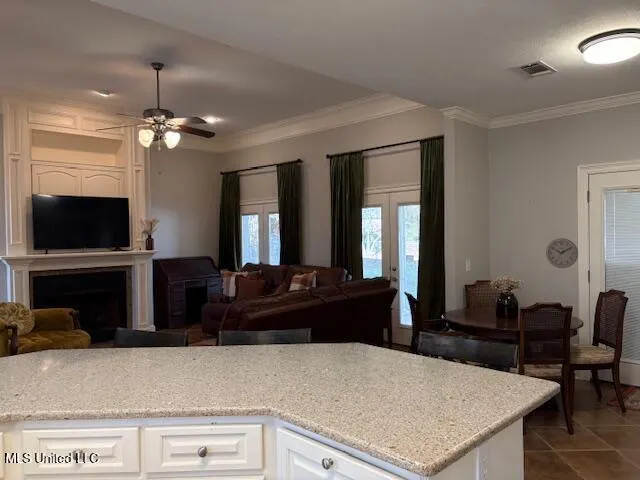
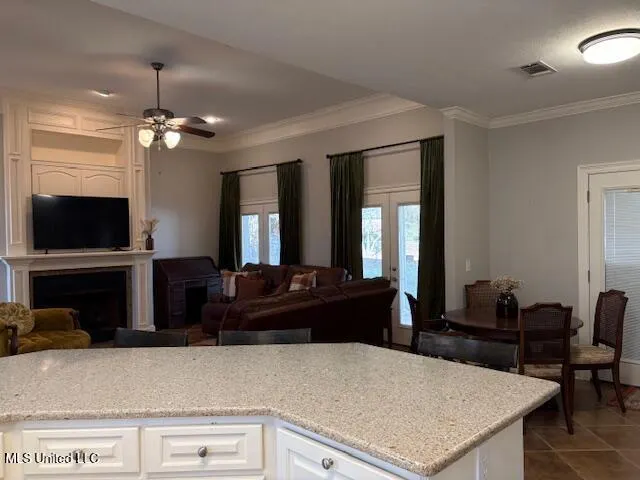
- wall clock [545,237,579,269]
